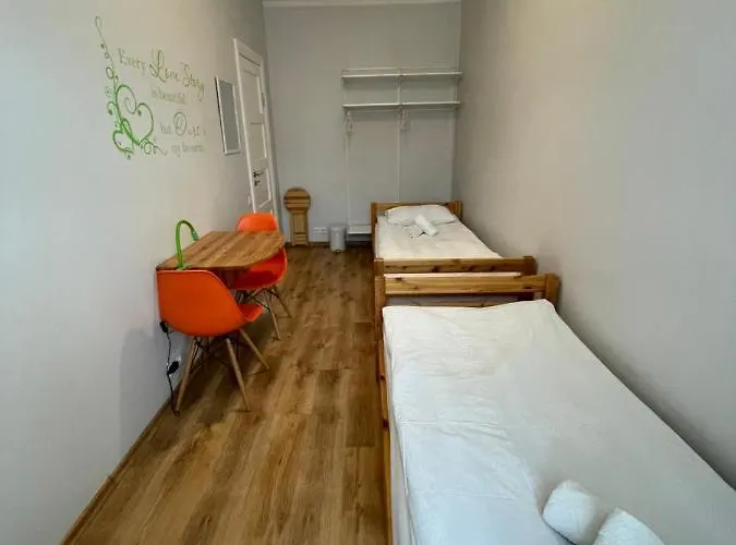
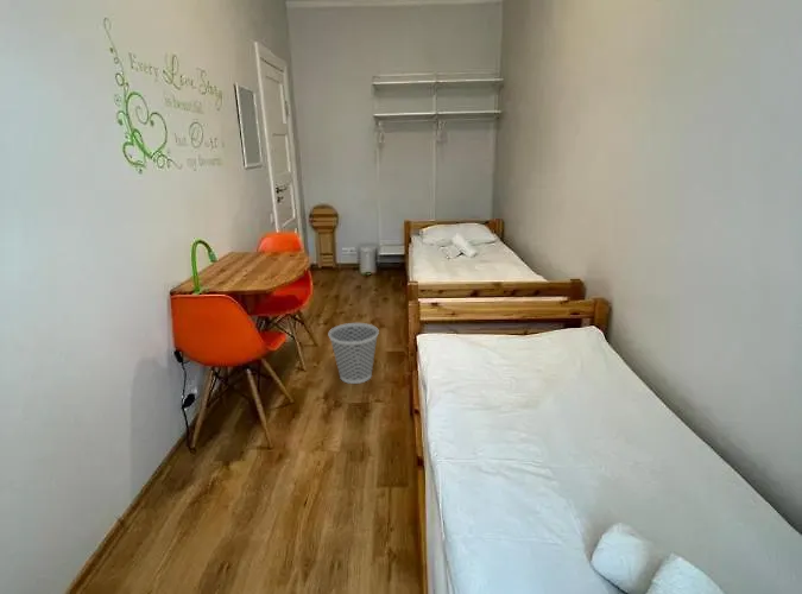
+ wastebasket [328,322,380,385]
